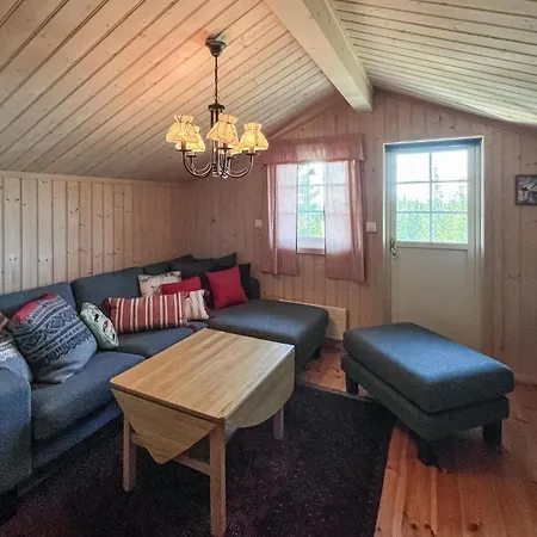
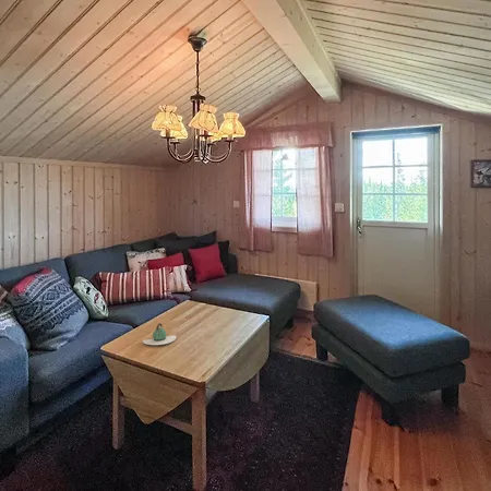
+ teapot [142,322,178,346]
